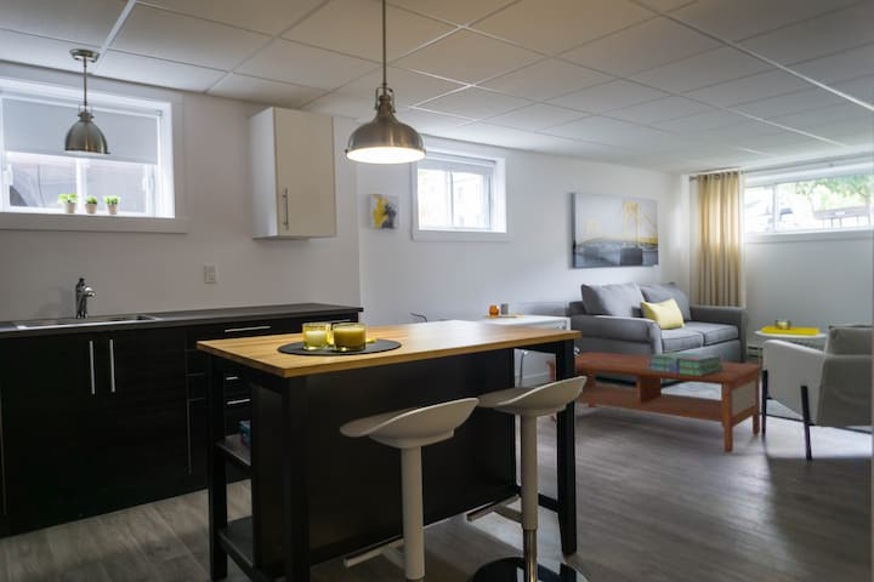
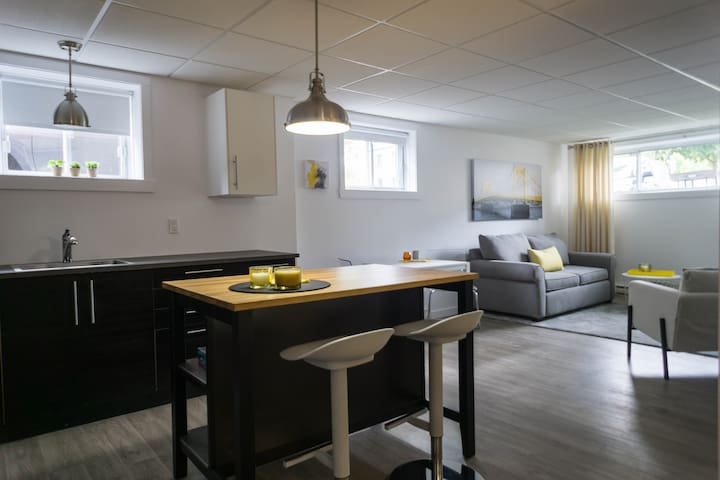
- coffee table [544,350,764,455]
- stack of books [648,350,722,376]
